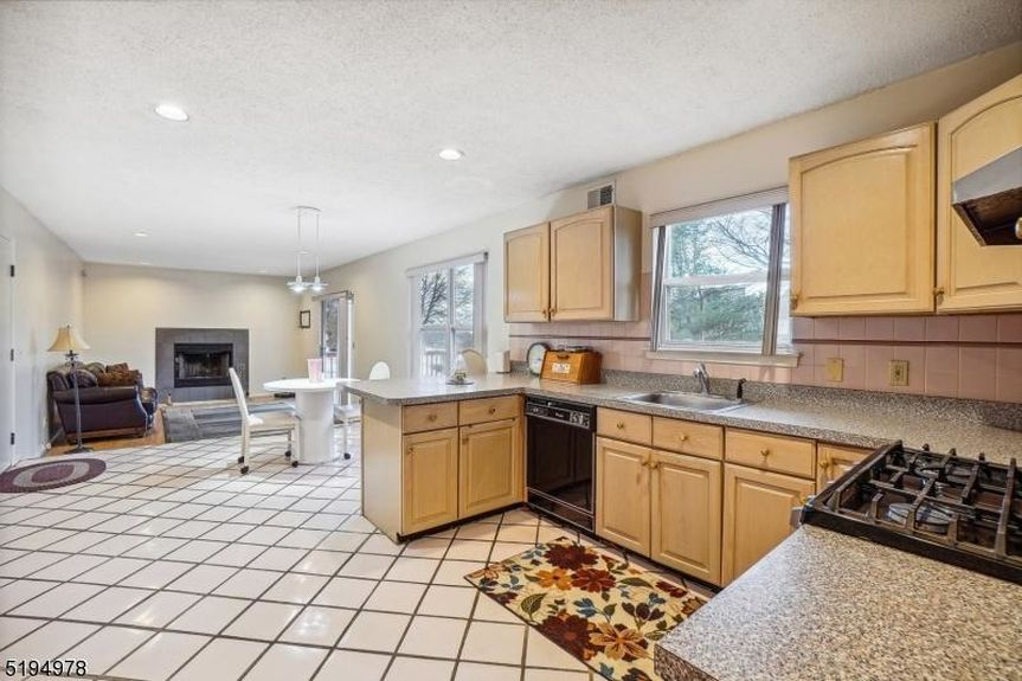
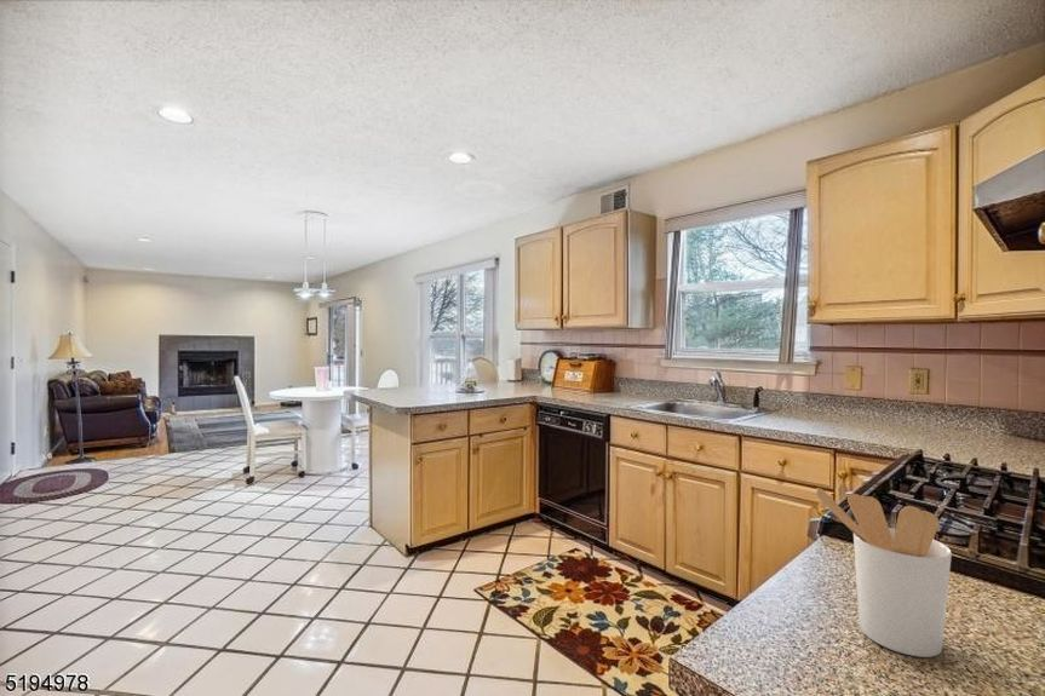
+ utensil holder [814,487,953,658]
